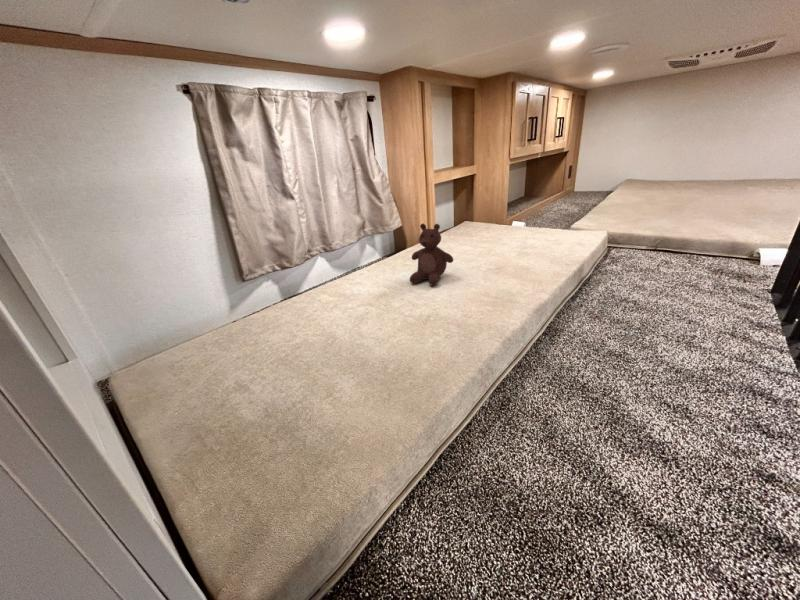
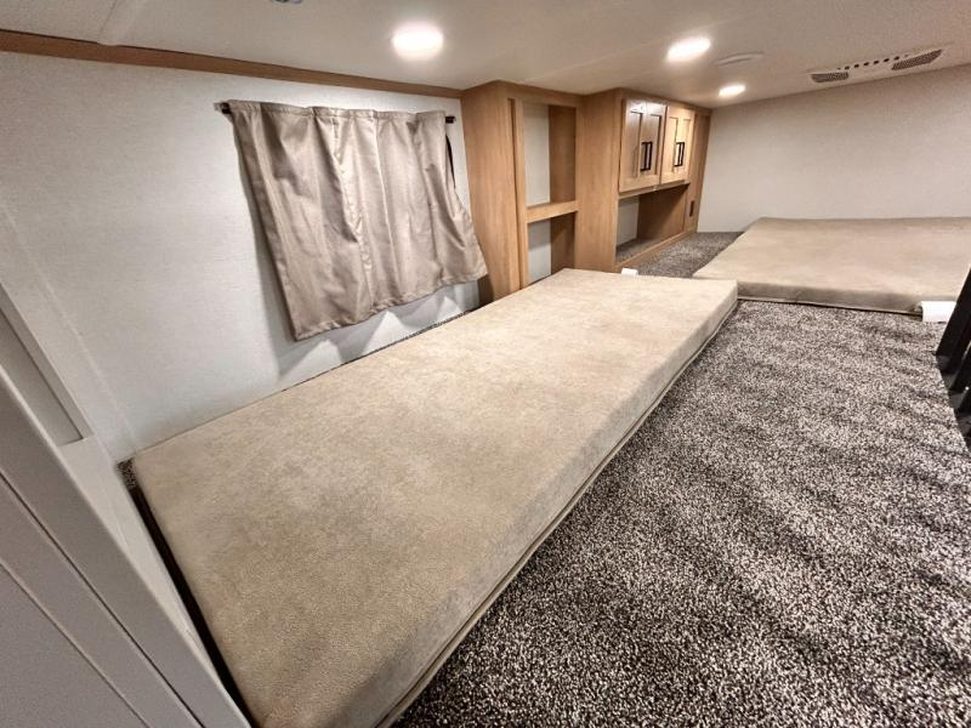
- teddy bear [409,223,454,287]
